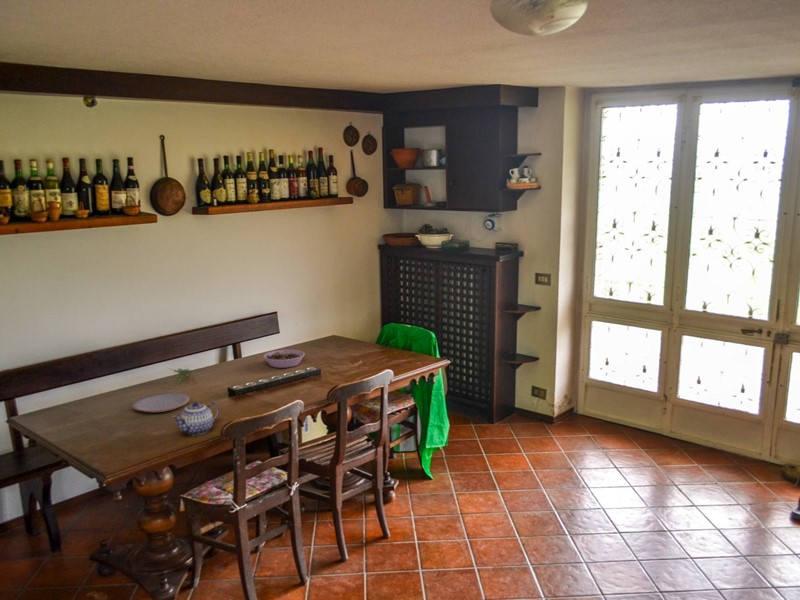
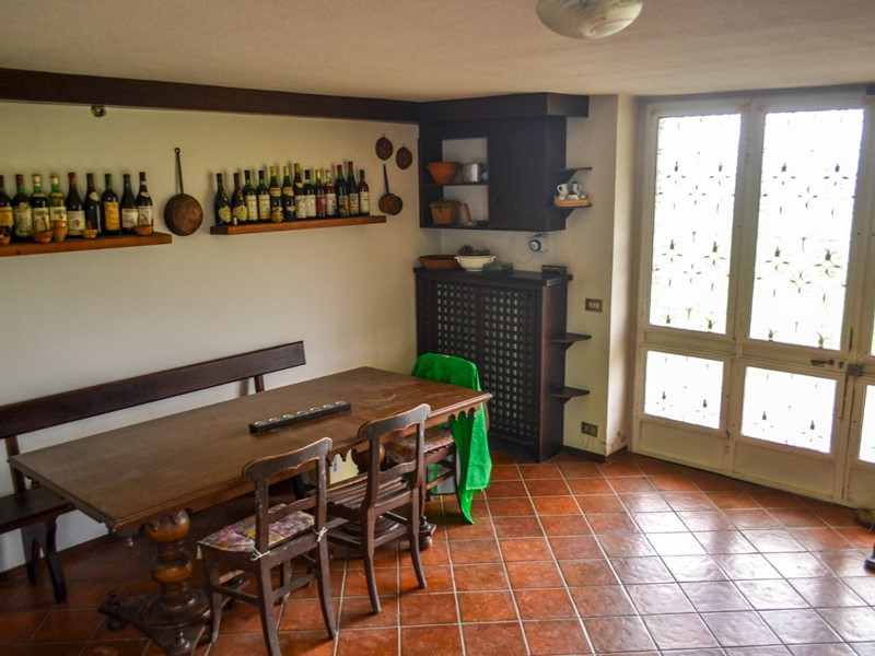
- teapot [171,400,220,436]
- plant [167,367,199,385]
- plate [131,392,191,413]
- bowl [262,349,306,369]
